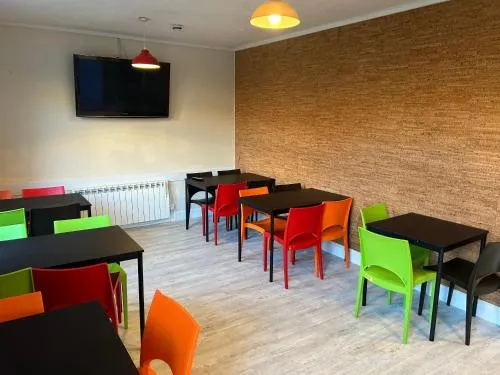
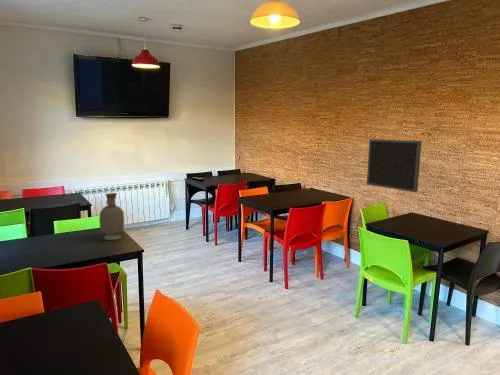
+ wall art [366,138,422,193]
+ bottle [98,192,125,241]
